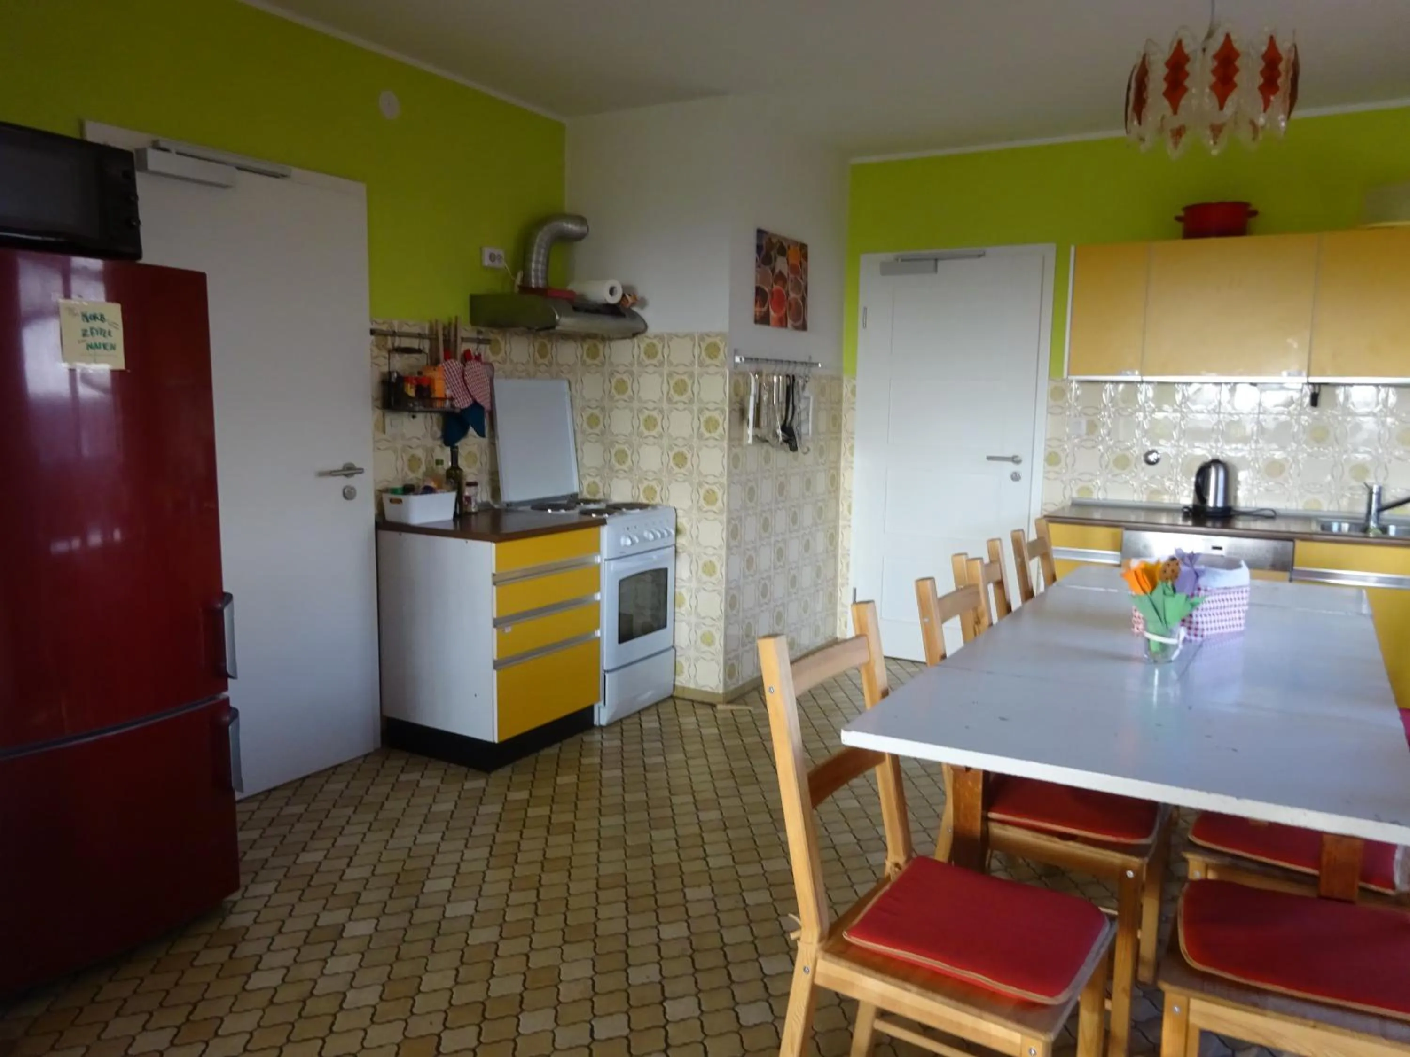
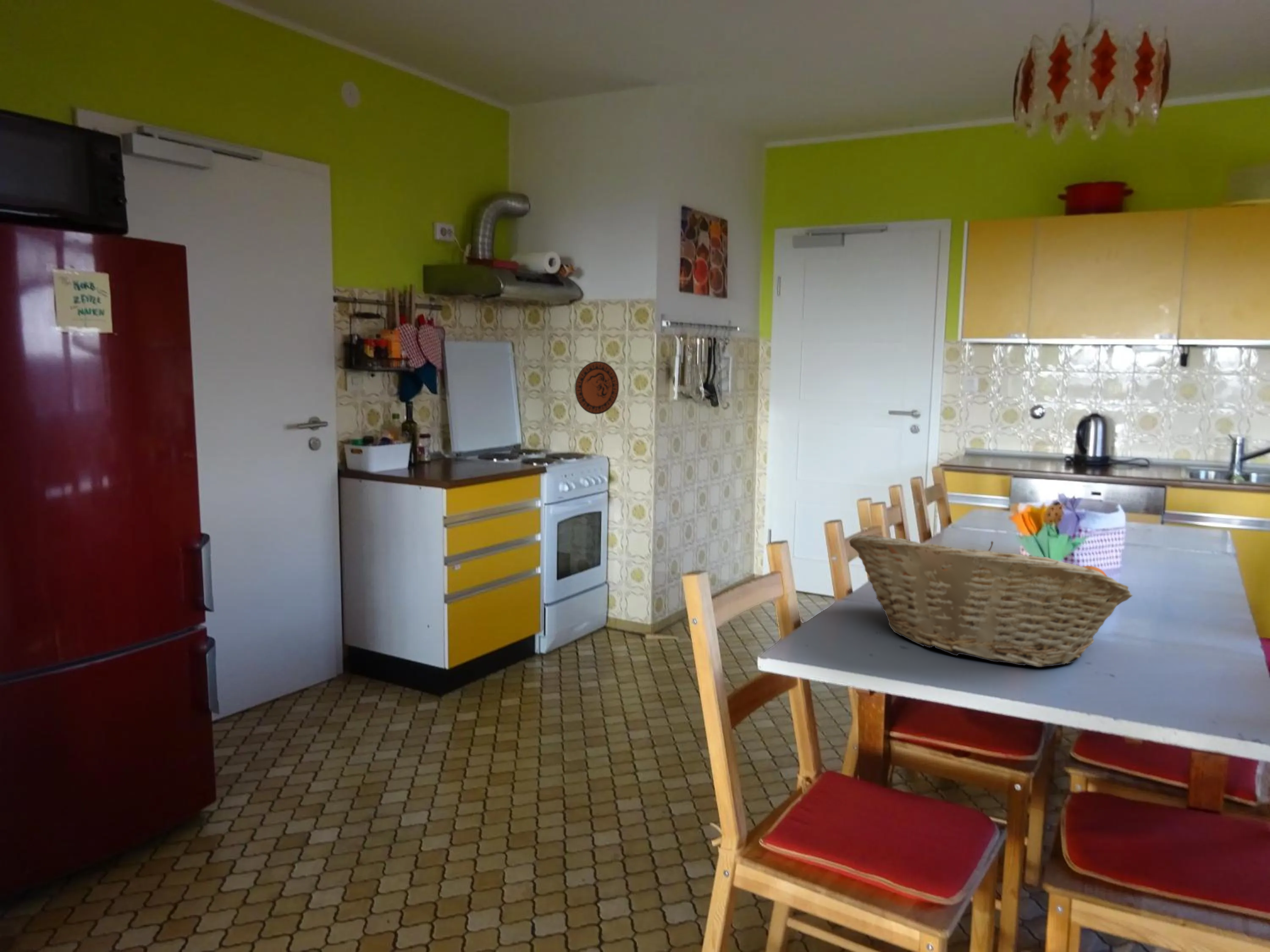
+ decorative plate [574,361,619,415]
+ fruit basket [849,534,1133,667]
